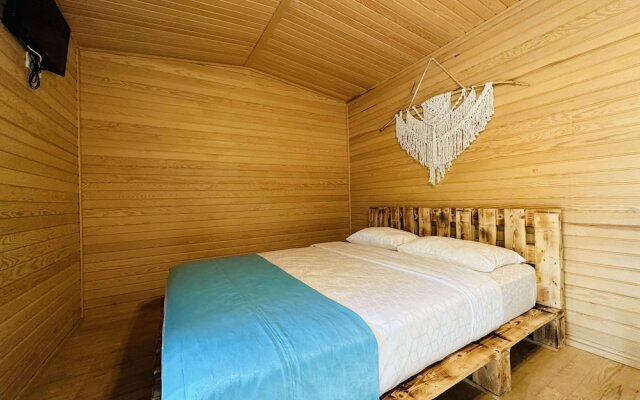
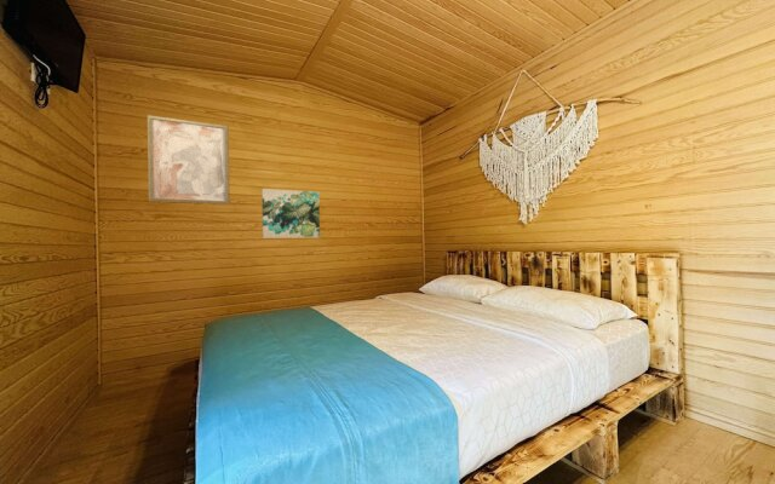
+ wall art [147,114,231,206]
+ wall art [260,188,321,240]
